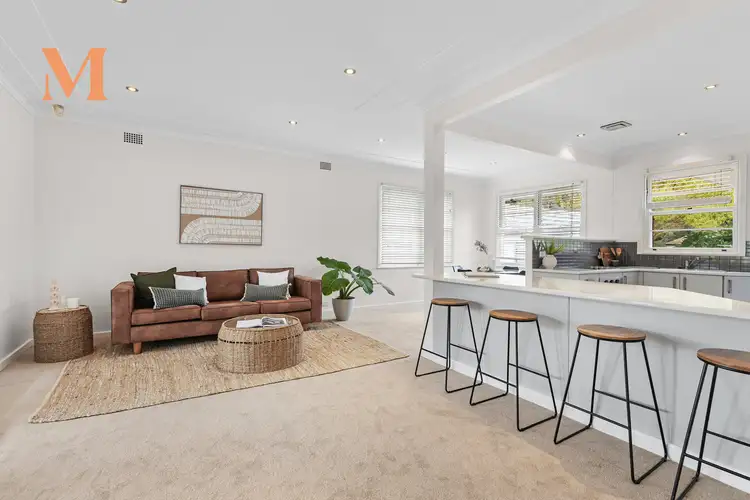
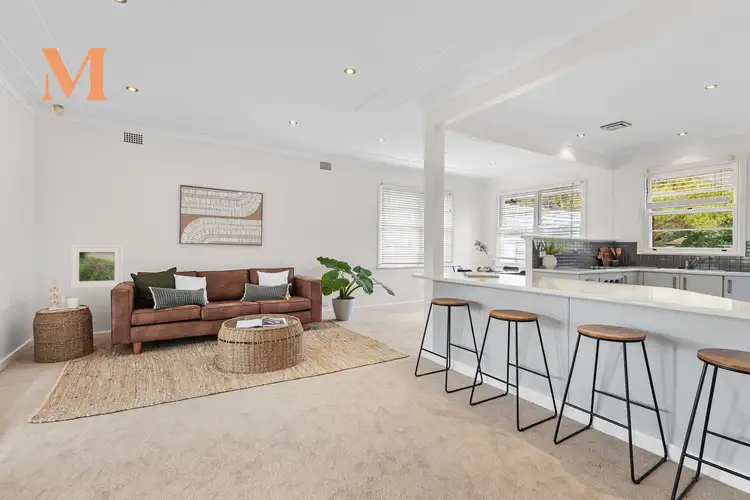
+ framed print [69,244,124,289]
